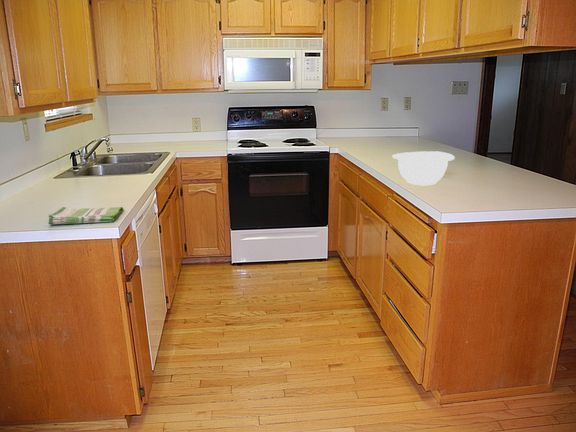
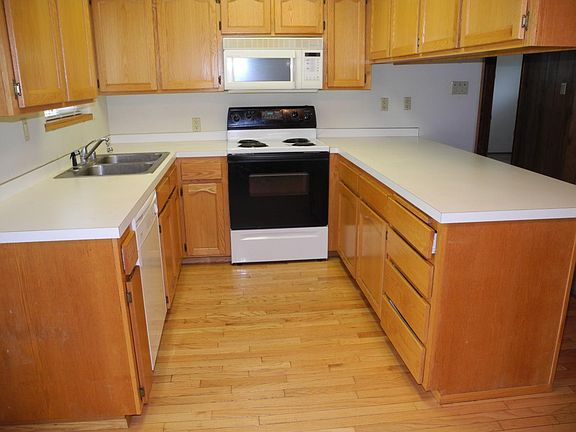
- mixing bowl [391,150,456,186]
- dish towel [47,206,124,225]
